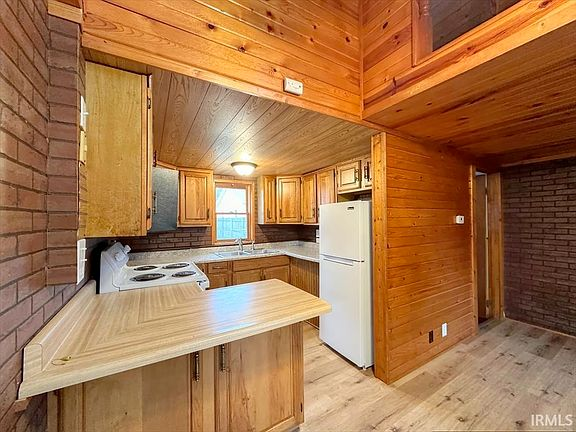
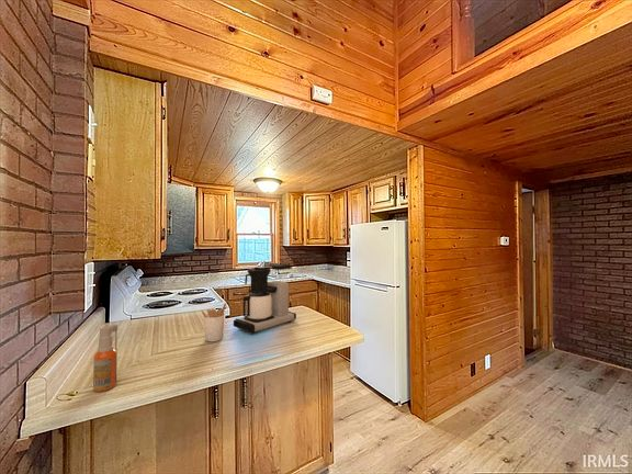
+ coffee maker [233,262,297,335]
+ spray bottle [92,324,119,393]
+ utensil holder [200,302,227,342]
